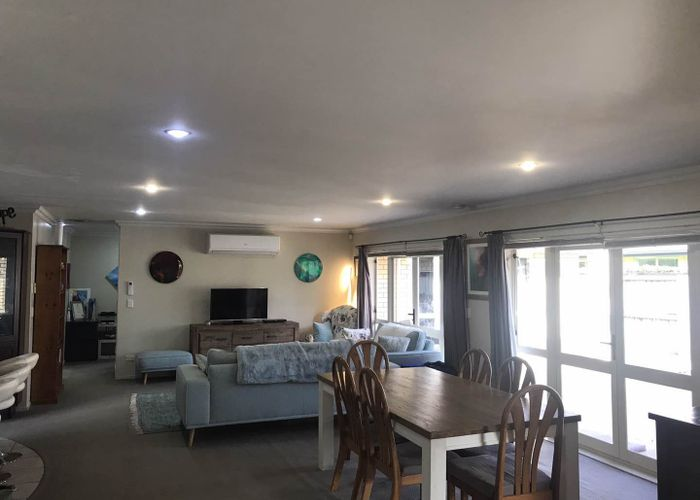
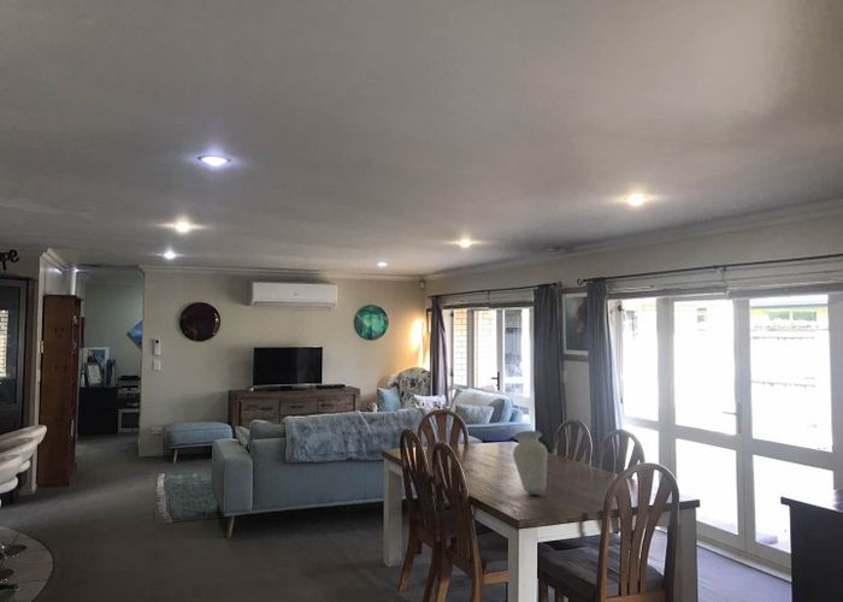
+ vase [512,430,549,495]
